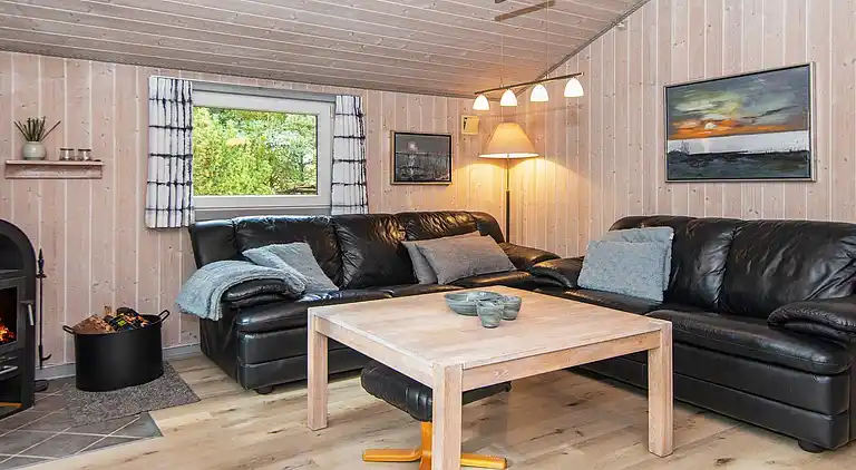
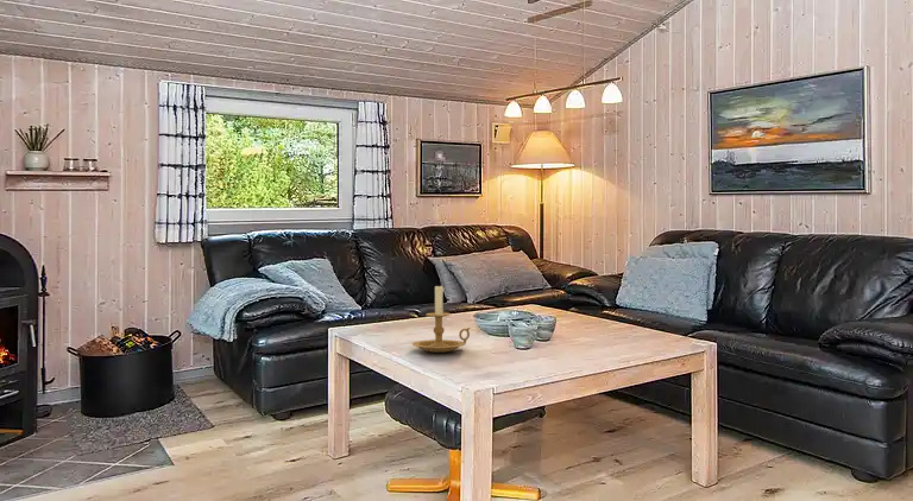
+ candle holder [411,284,472,354]
